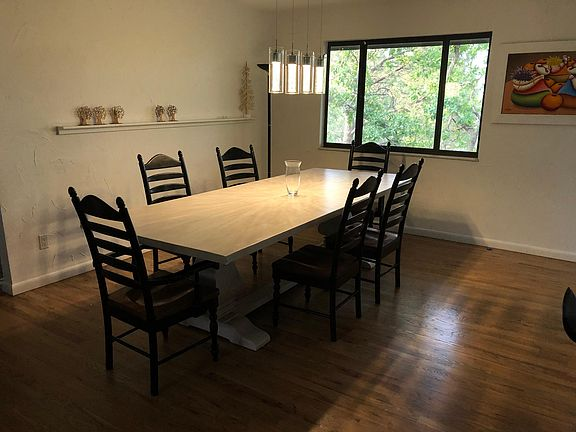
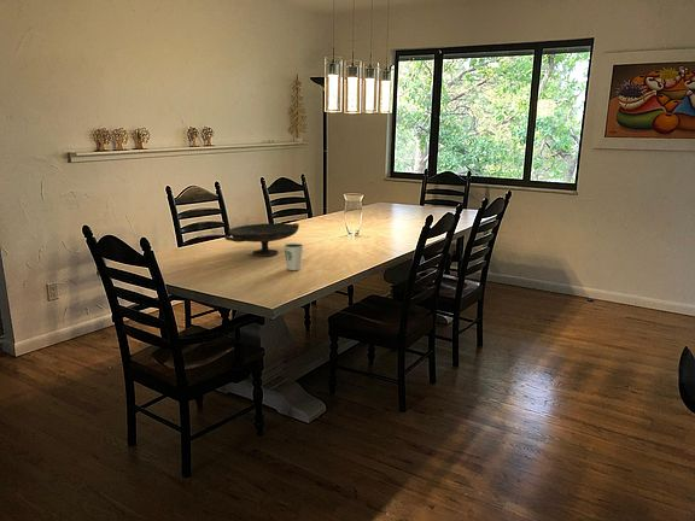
+ decorative bowl [223,222,300,257]
+ dixie cup [282,242,304,271]
